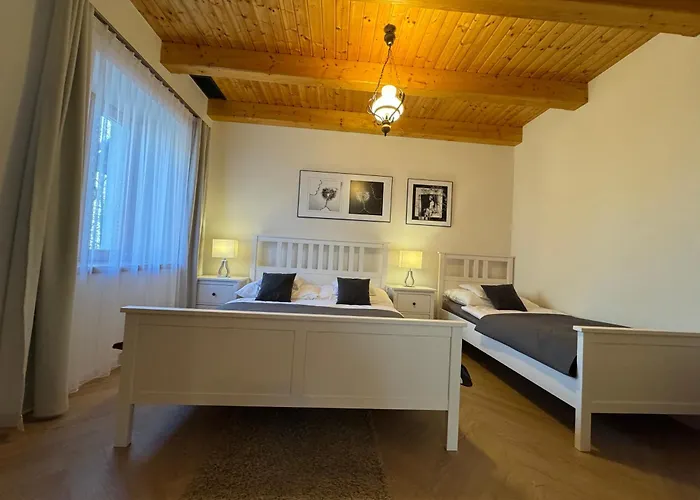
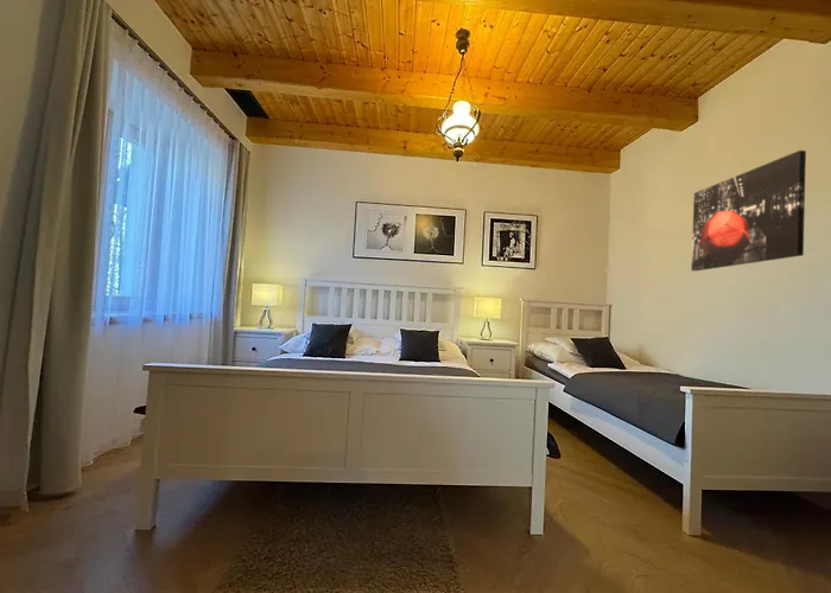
+ wall art [690,149,807,272]
